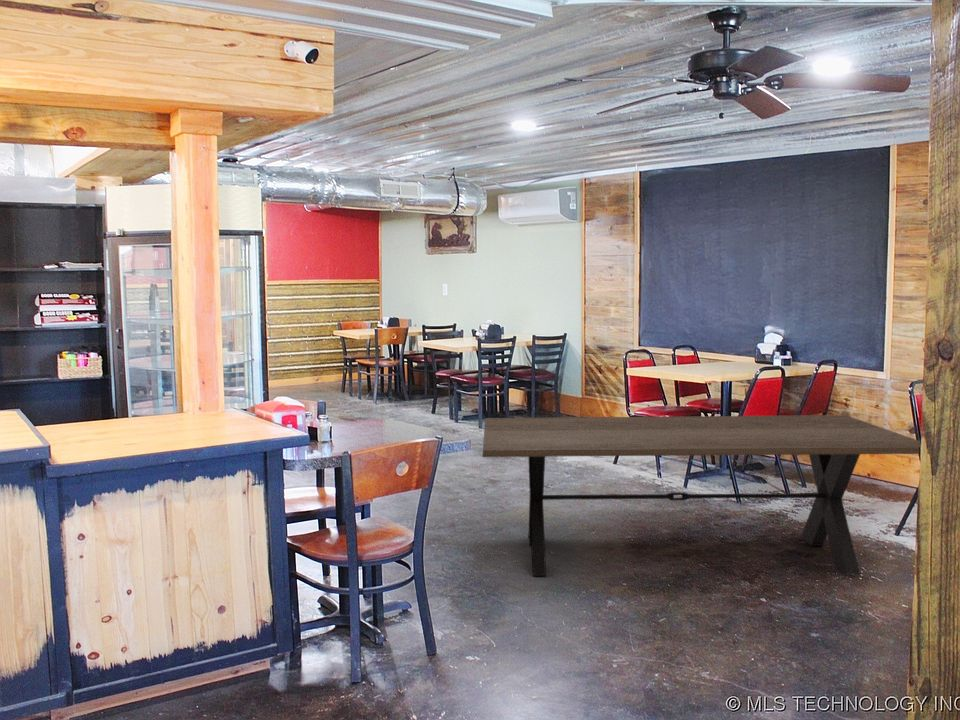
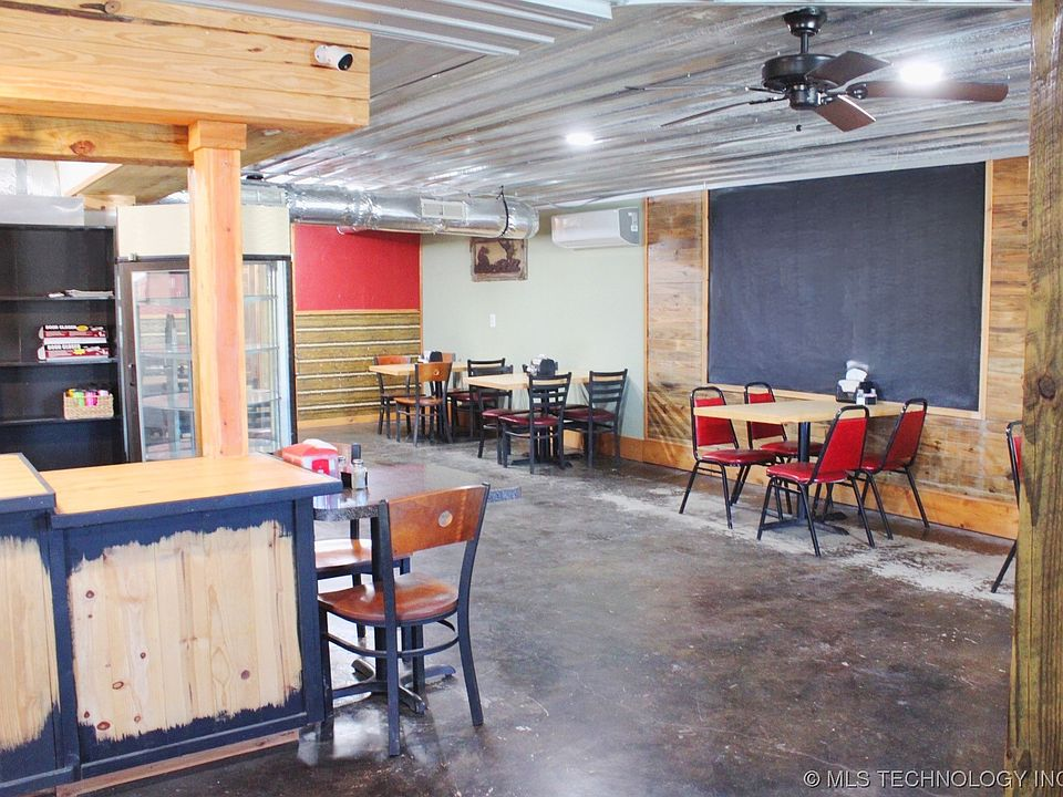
- dining table [482,414,921,577]
